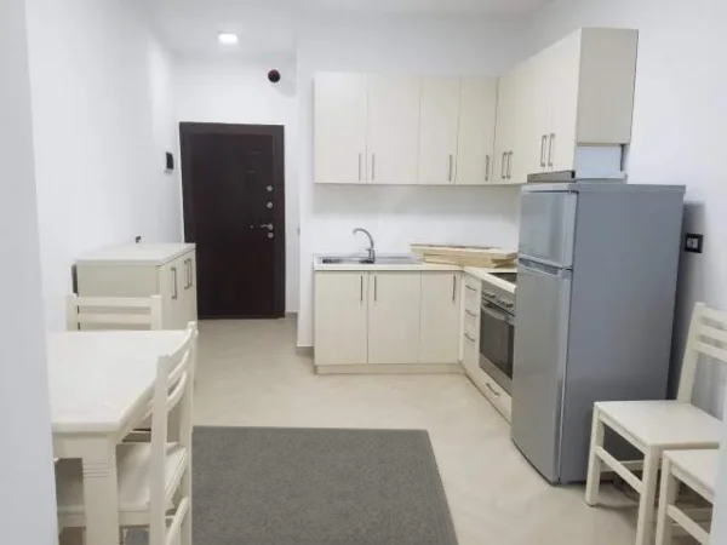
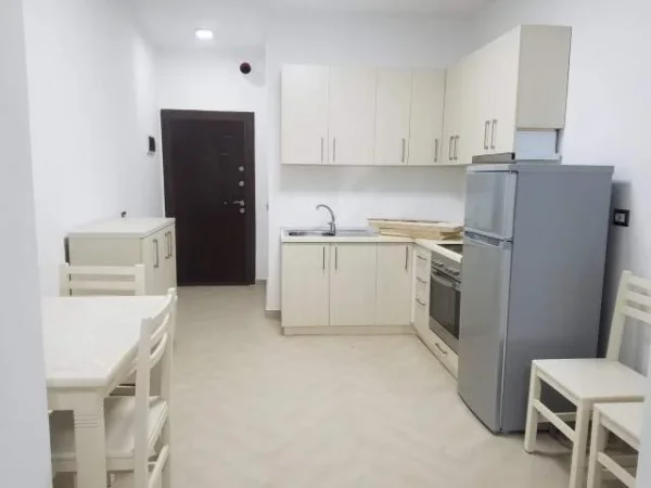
- rug [124,424,459,545]
